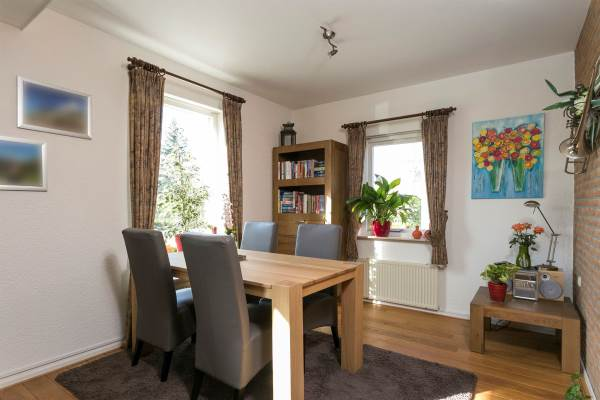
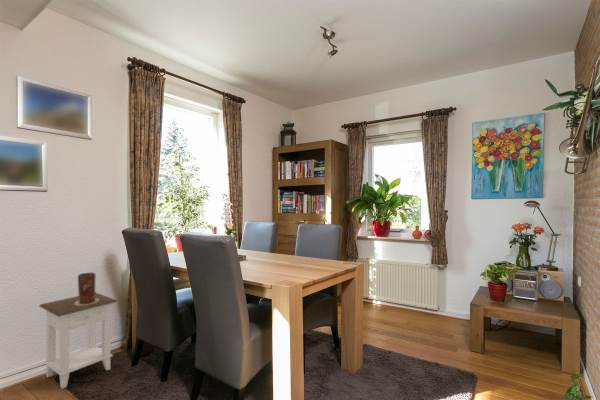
+ vase [75,271,99,305]
+ nightstand [38,291,118,389]
